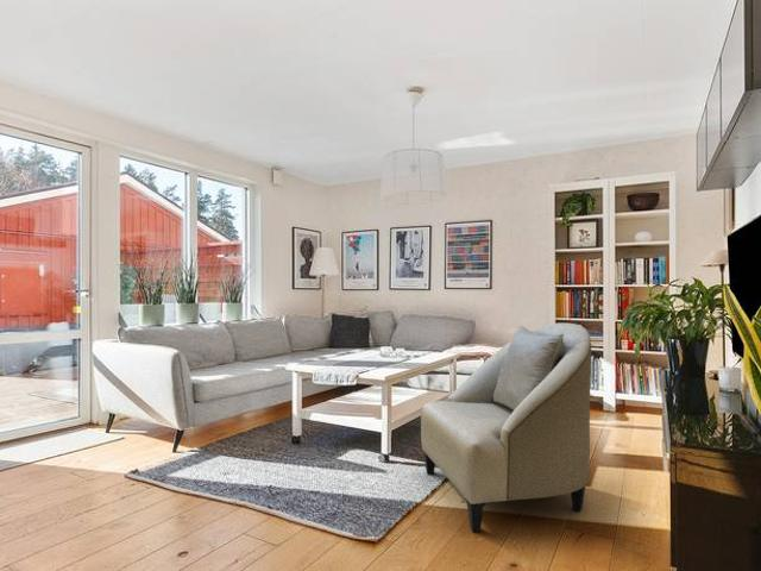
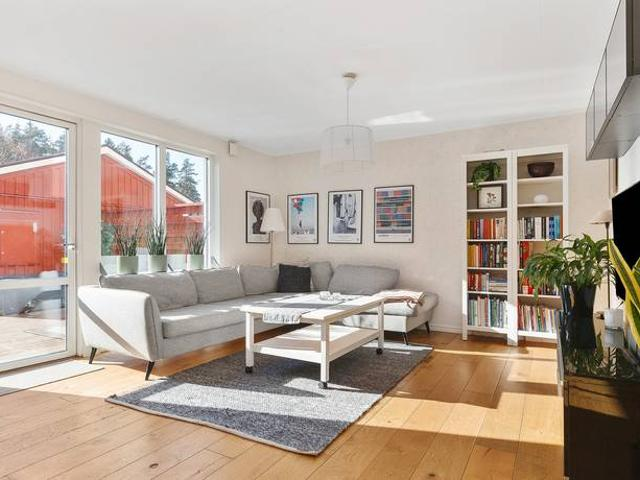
- armchair [420,322,592,534]
